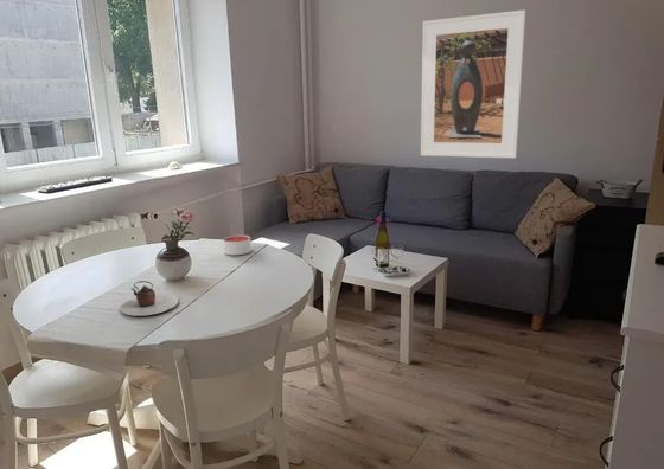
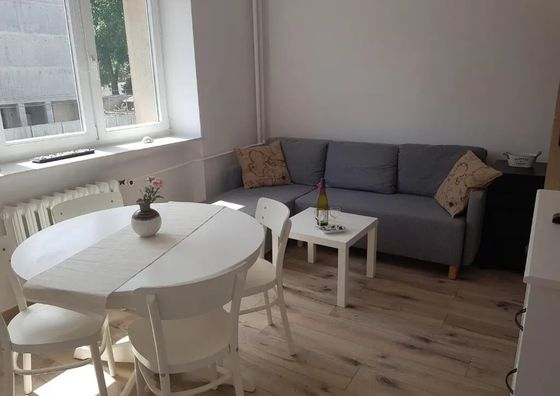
- candle [222,234,253,256]
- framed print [420,8,526,159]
- teapot [119,280,180,317]
